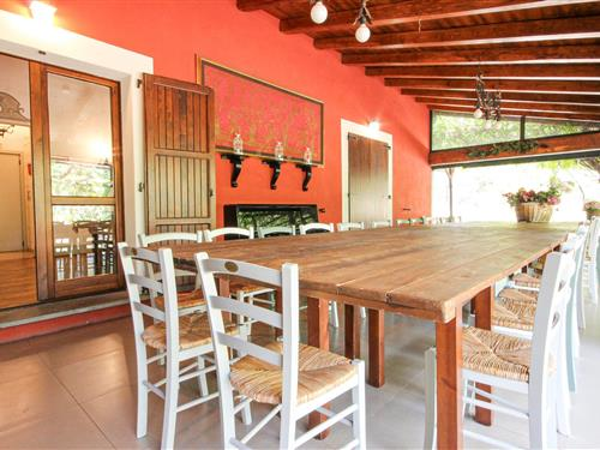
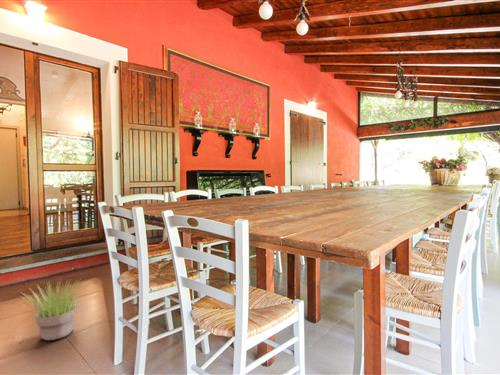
+ potted plant [21,278,86,341]
